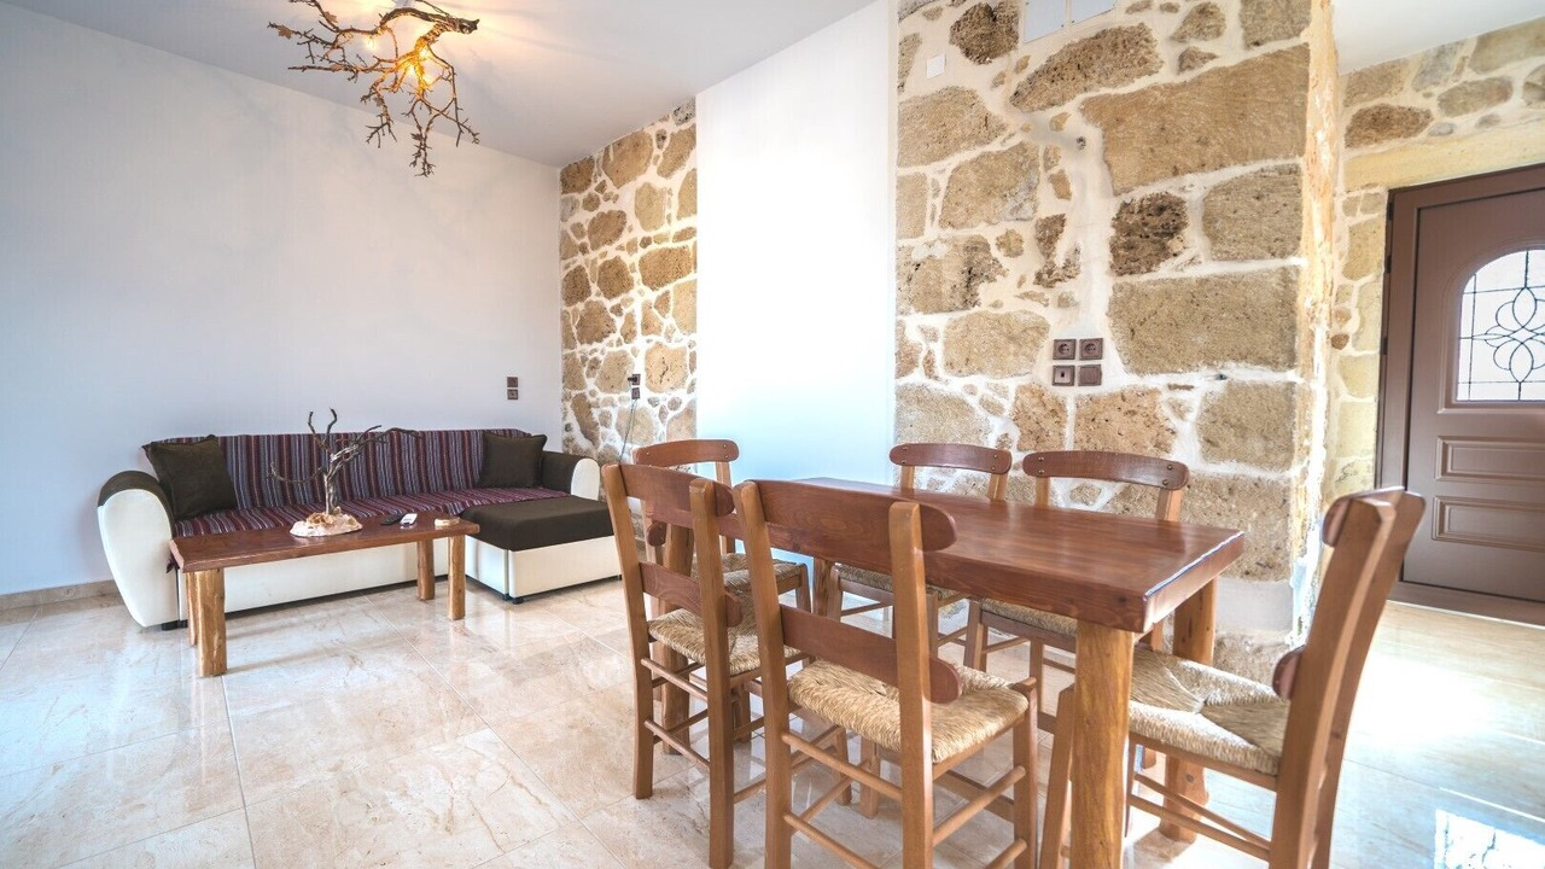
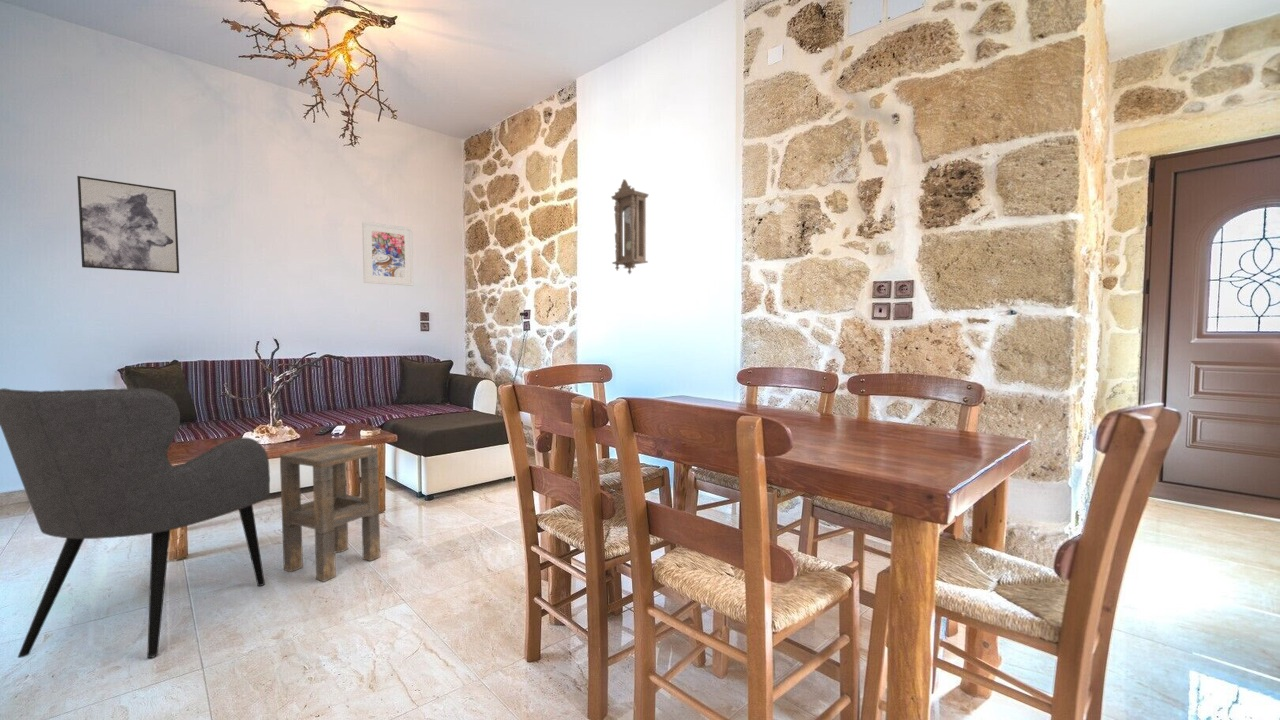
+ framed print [361,220,414,287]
+ wall art [76,175,180,274]
+ armchair [0,387,271,659]
+ pendulum clock [610,178,650,275]
+ side table [279,442,381,583]
